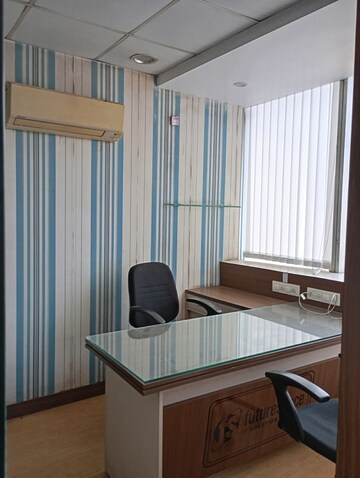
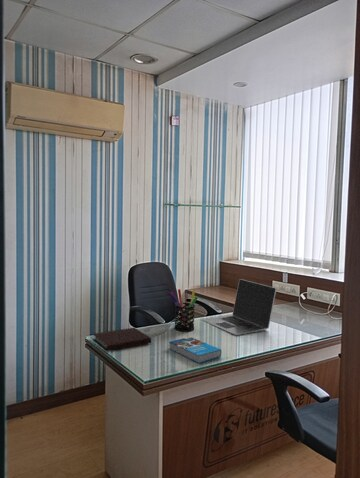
+ pen holder [169,288,199,332]
+ book [168,336,222,364]
+ laptop [202,278,277,336]
+ notebook [92,327,152,352]
